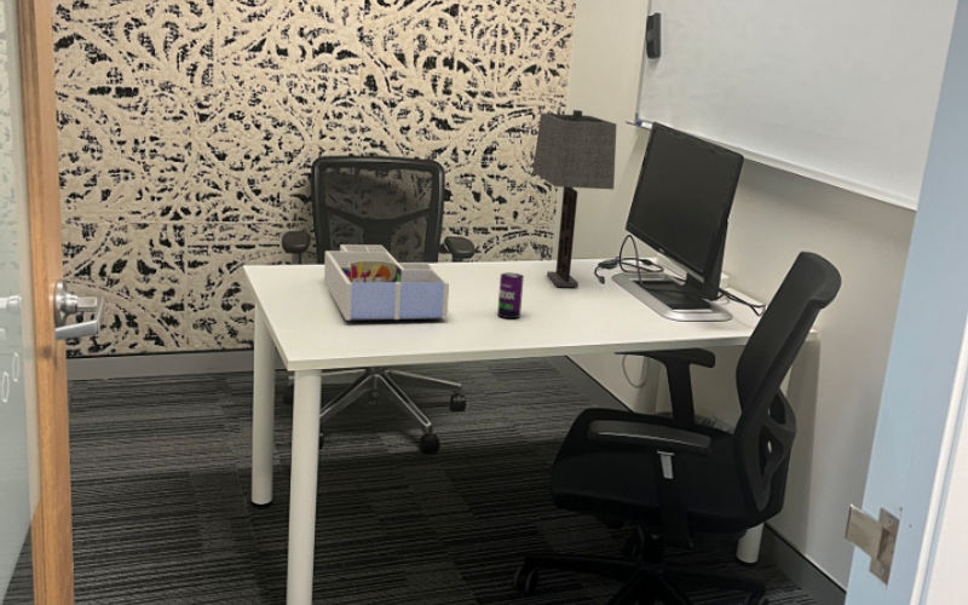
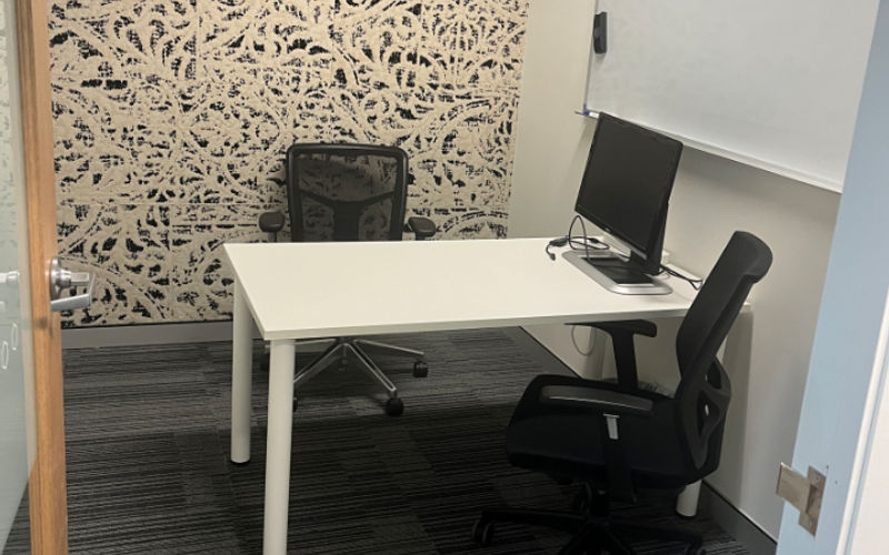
- desk organizer [323,243,450,321]
- table lamp [531,109,618,288]
- beverage can [496,271,525,319]
